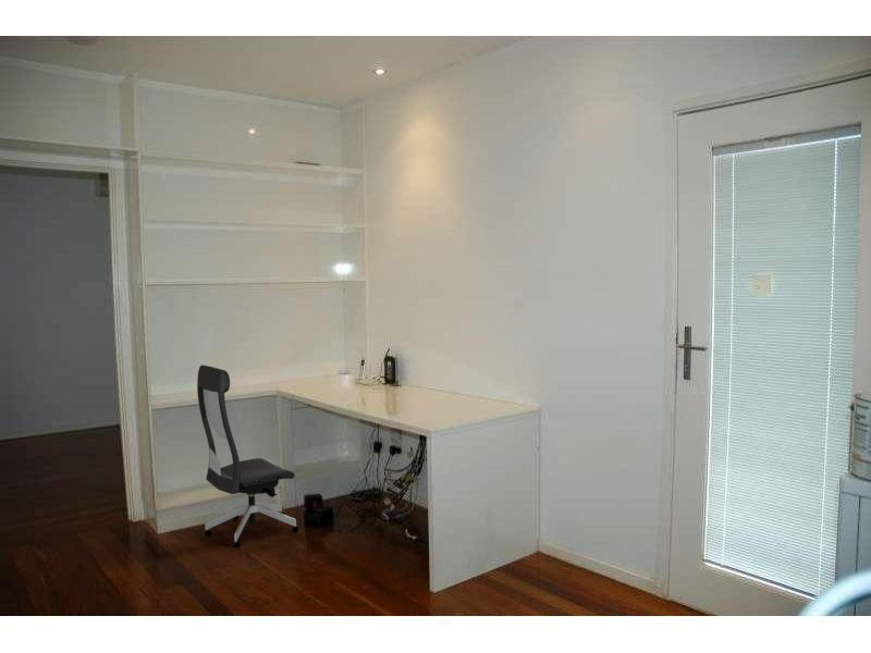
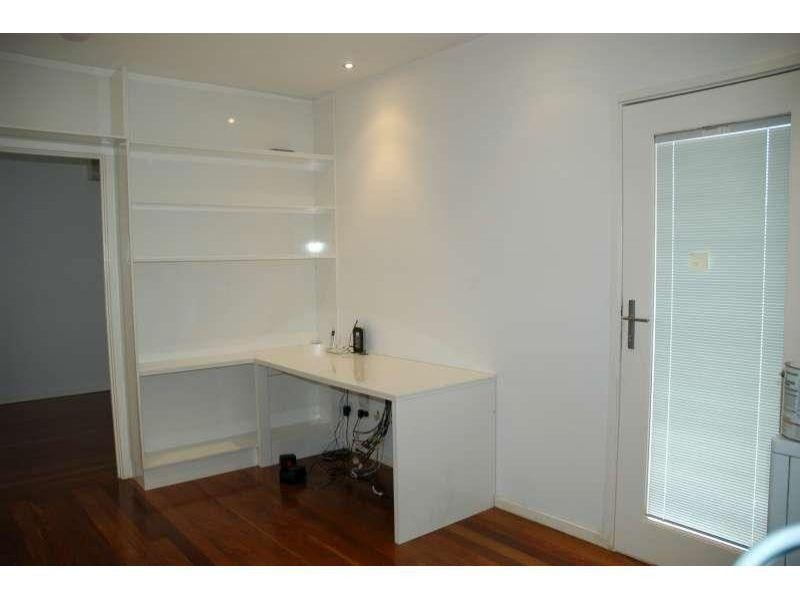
- office chair [196,364,299,549]
